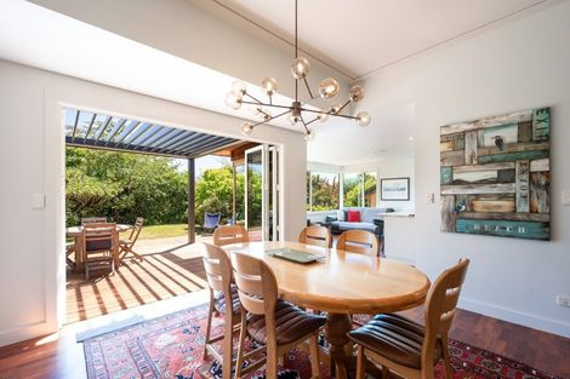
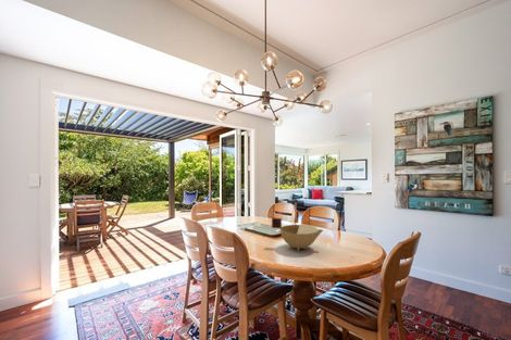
+ bowl [271,217,324,252]
